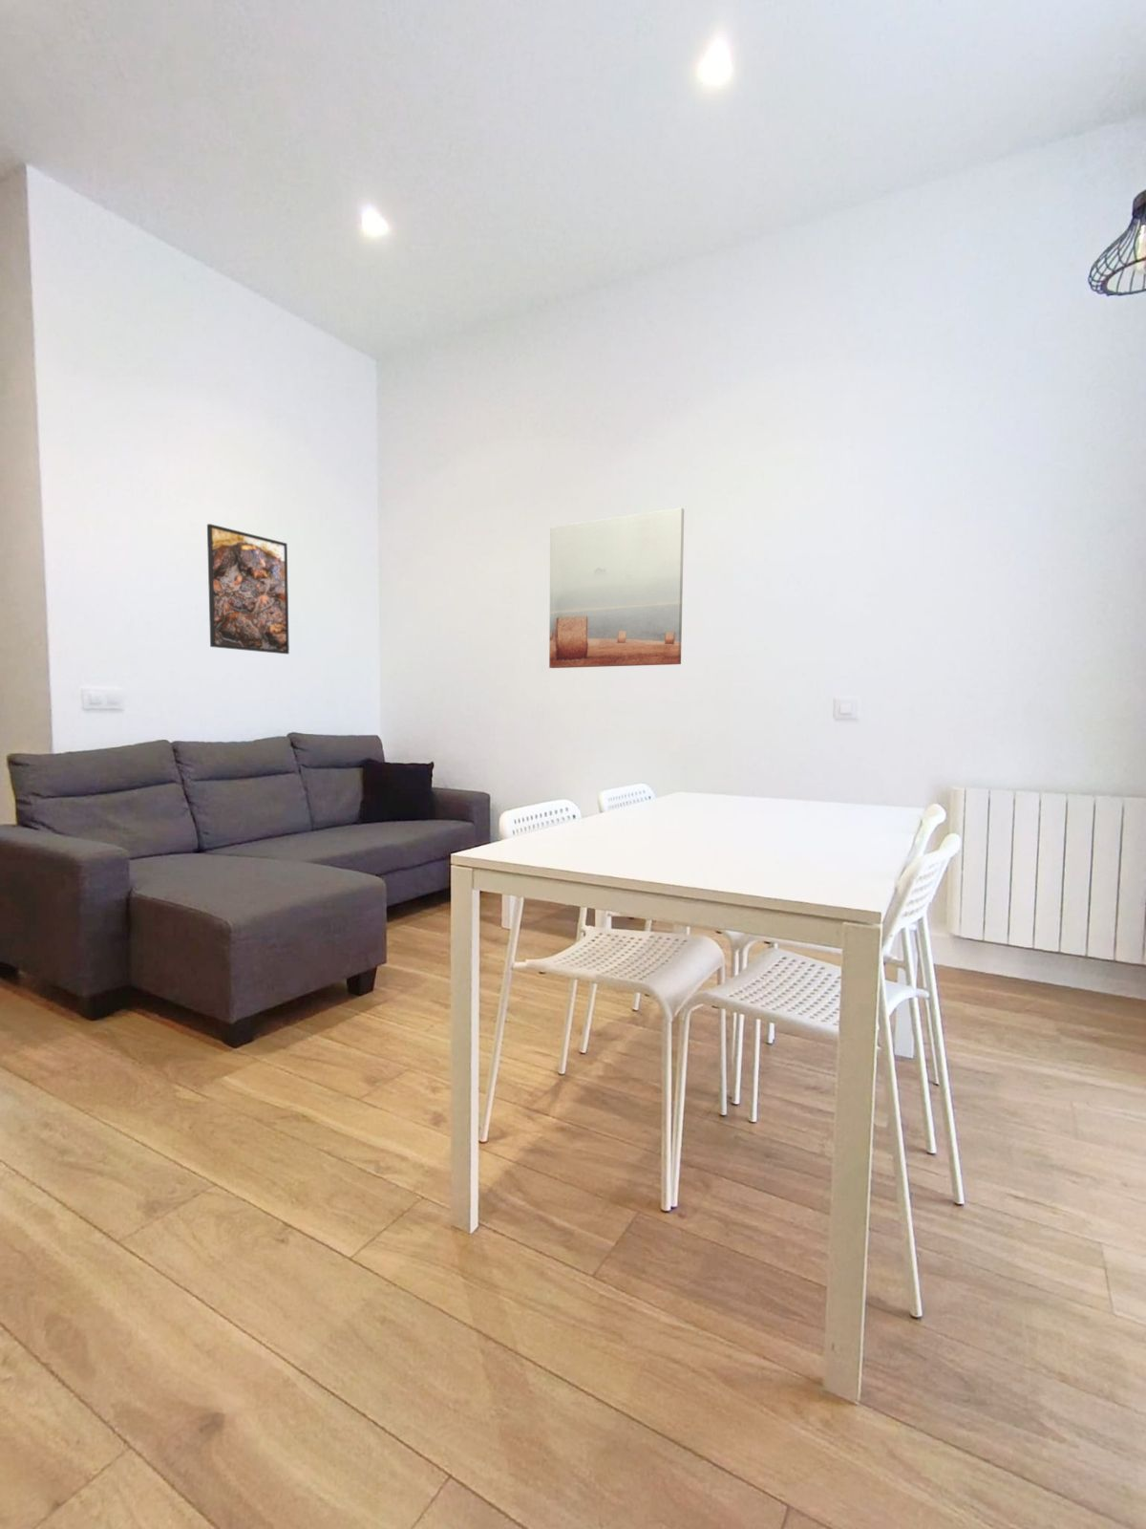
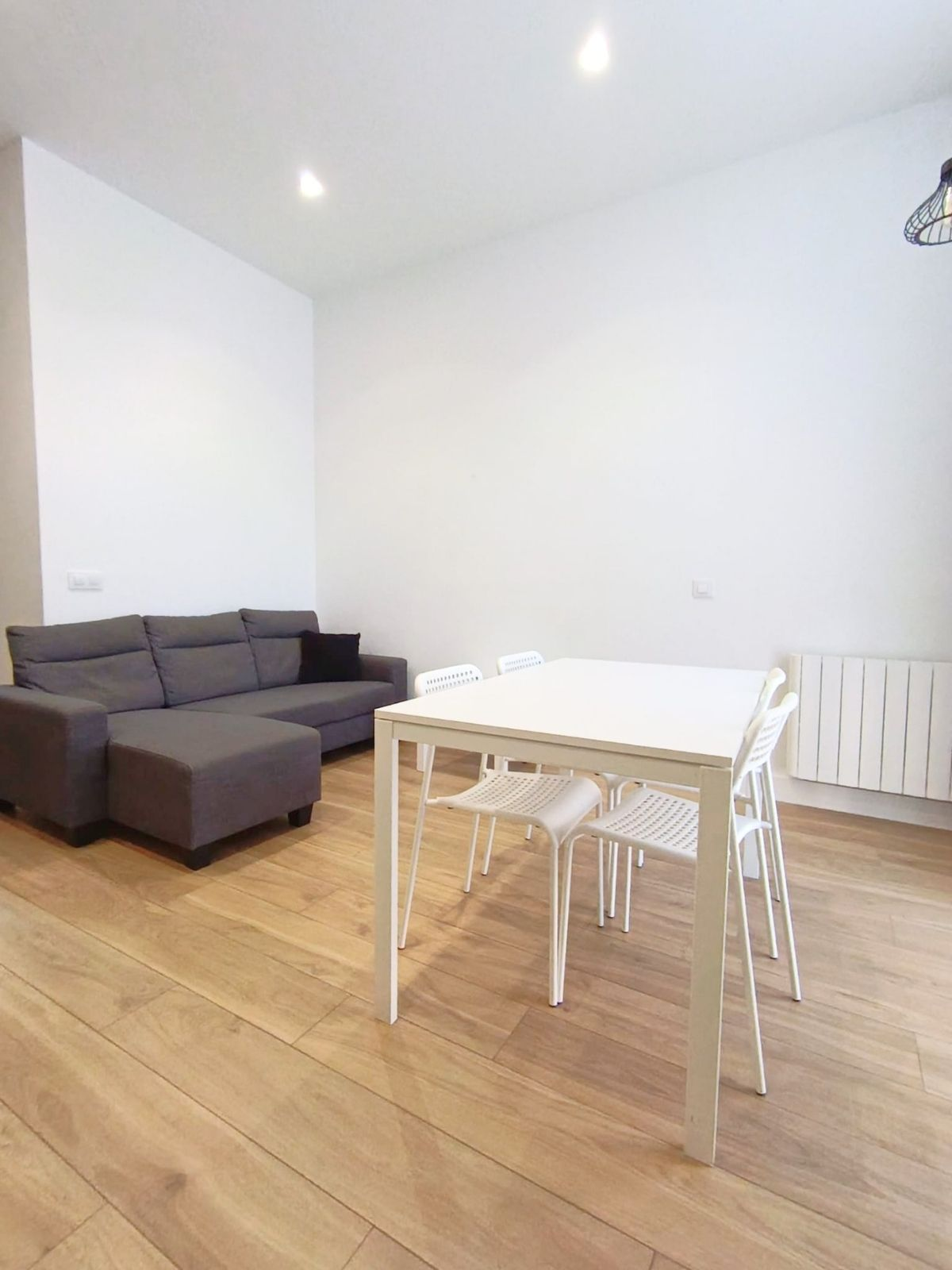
- wall art [548,507,685,669]
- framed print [206,523,290,655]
